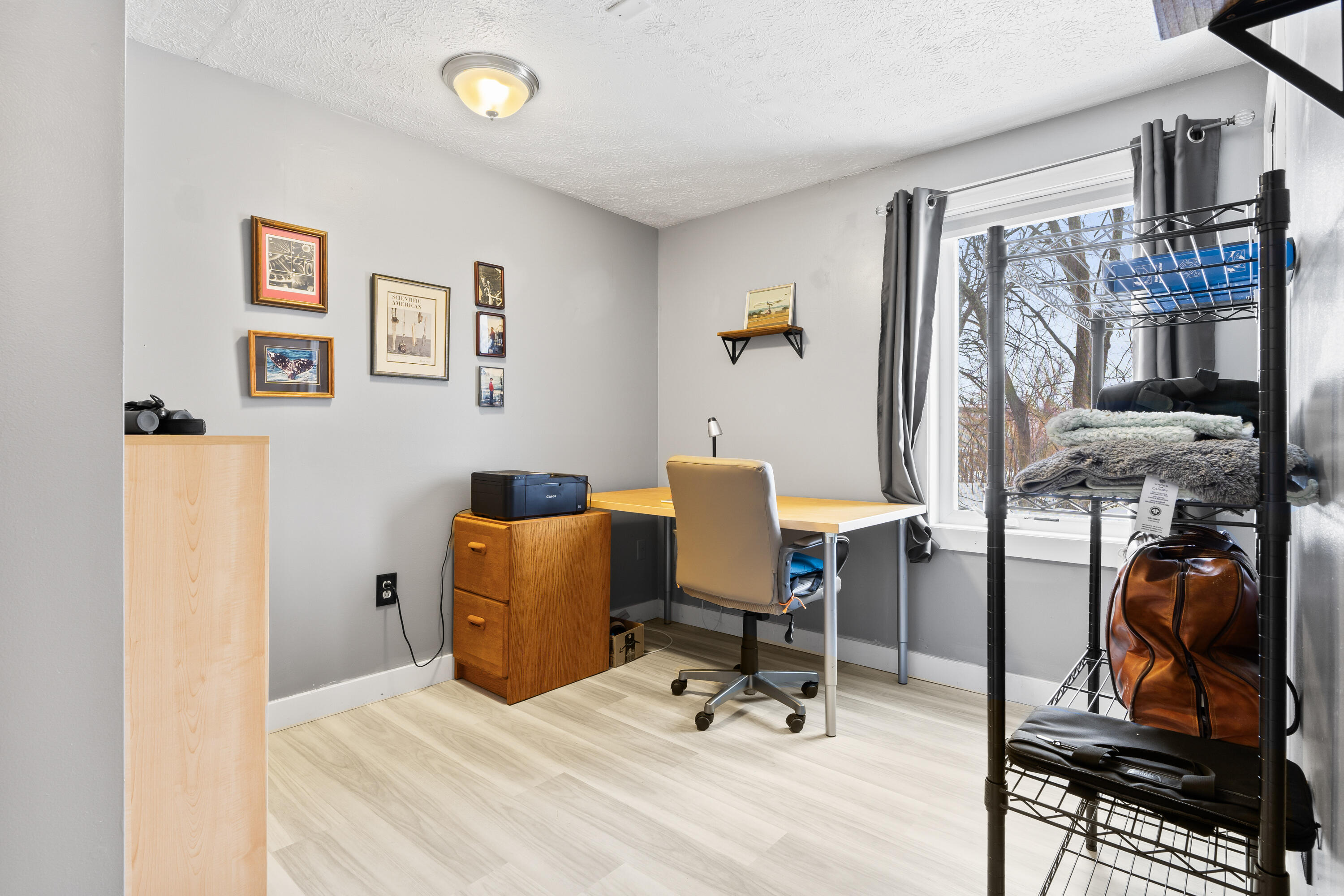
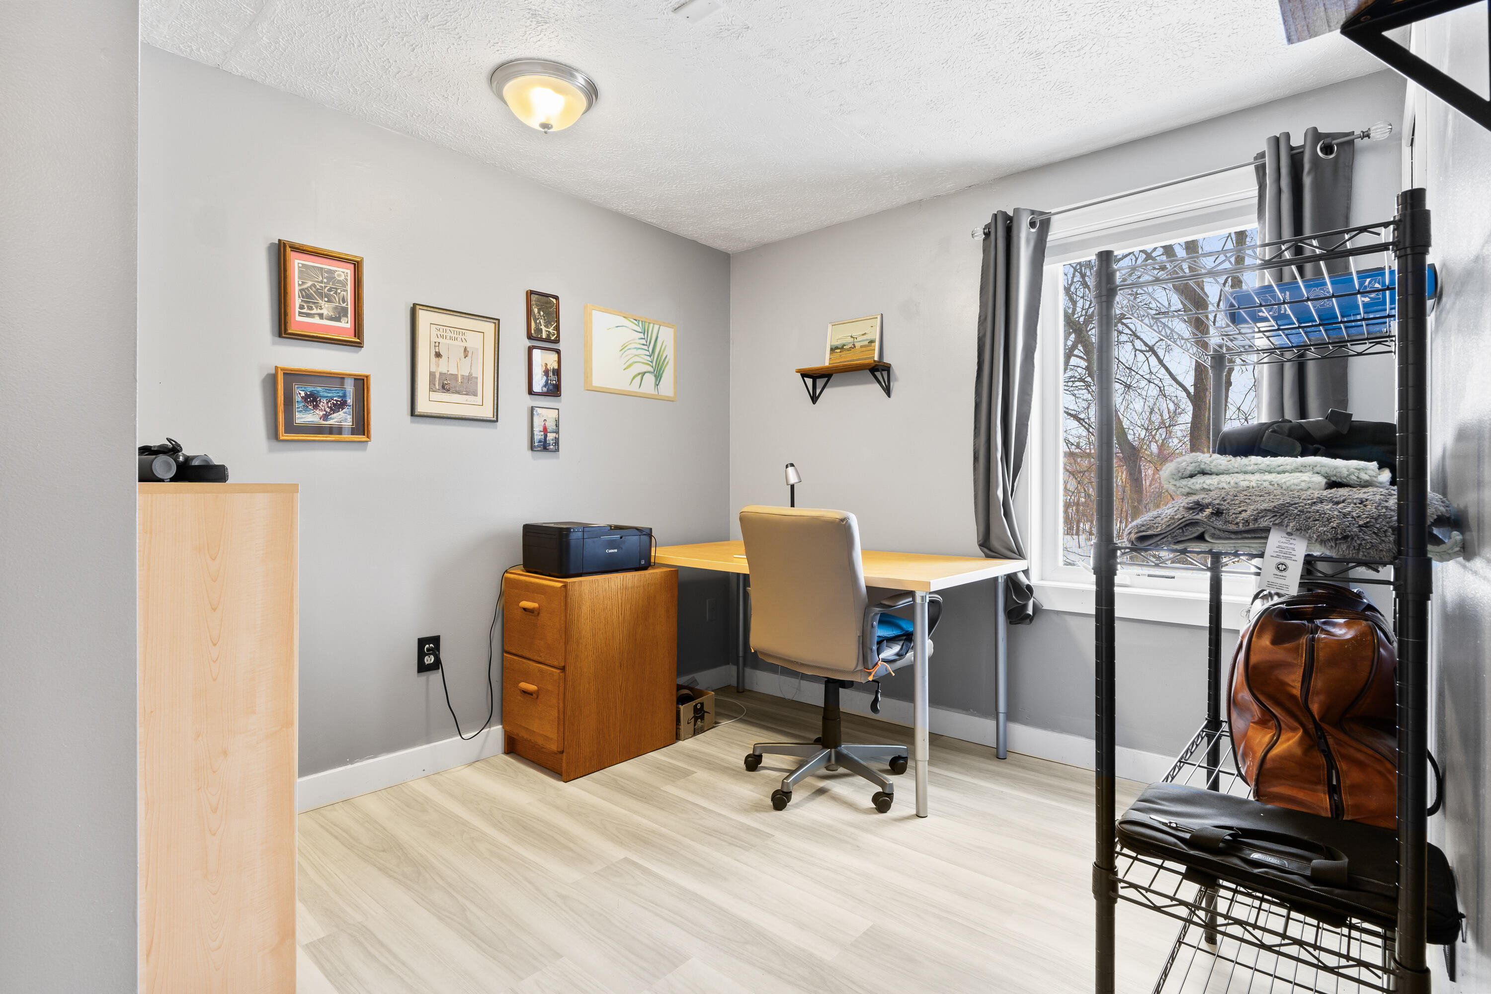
+ wall art [584,303,678,402]
